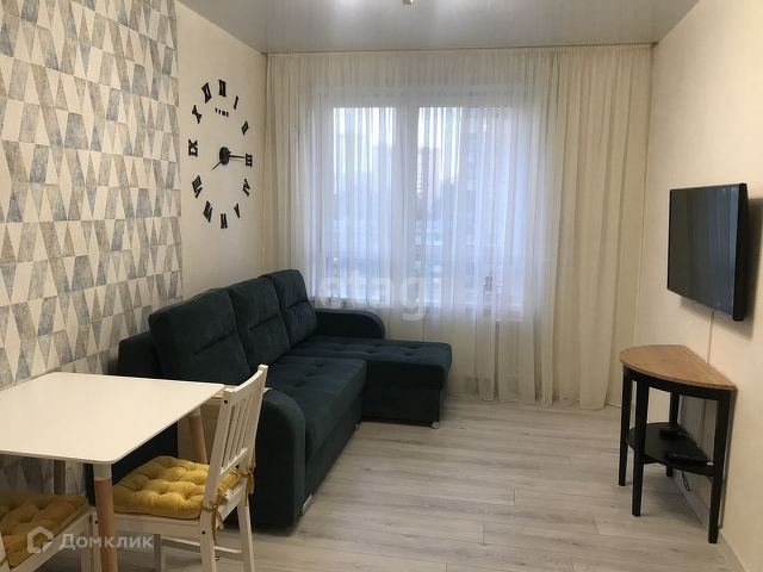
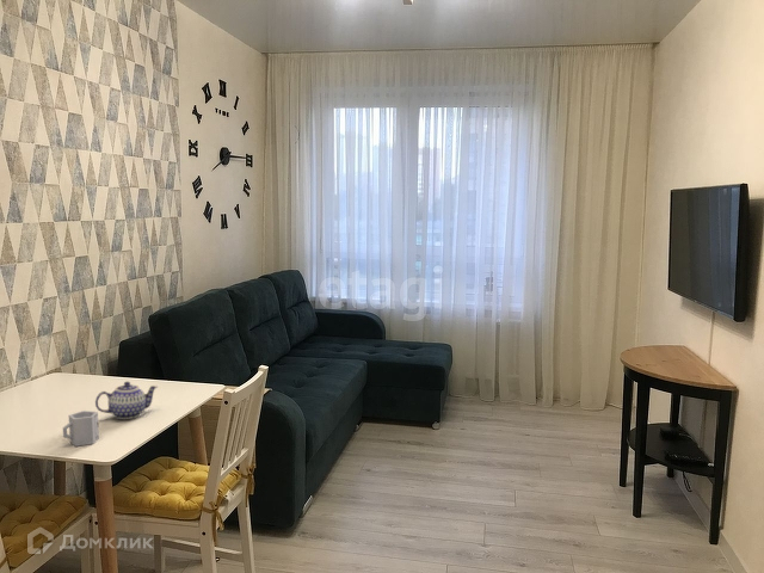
+ cup [62,409,100,448]
+ teapot [94,381,159,420]
